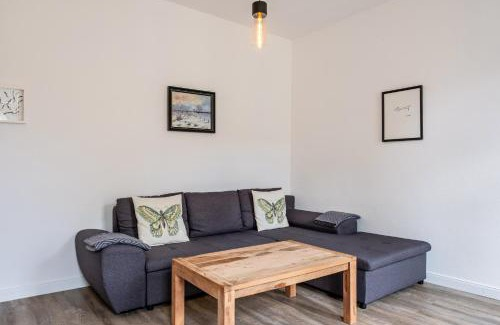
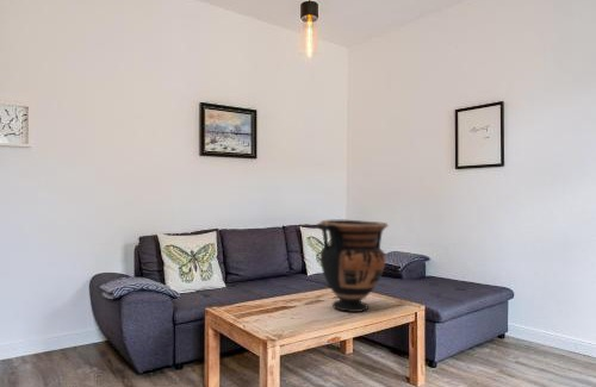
+ vase [316,219,390,313]
